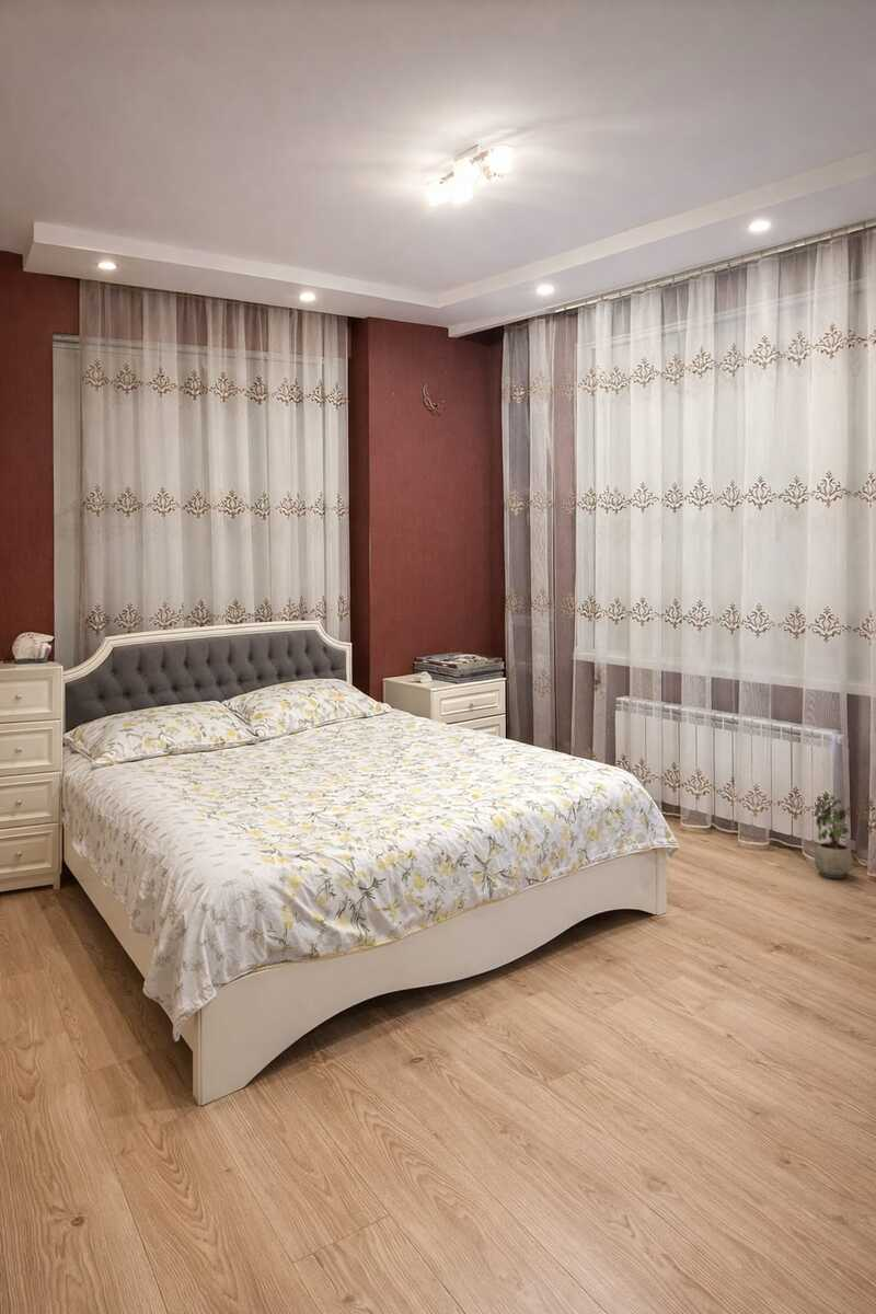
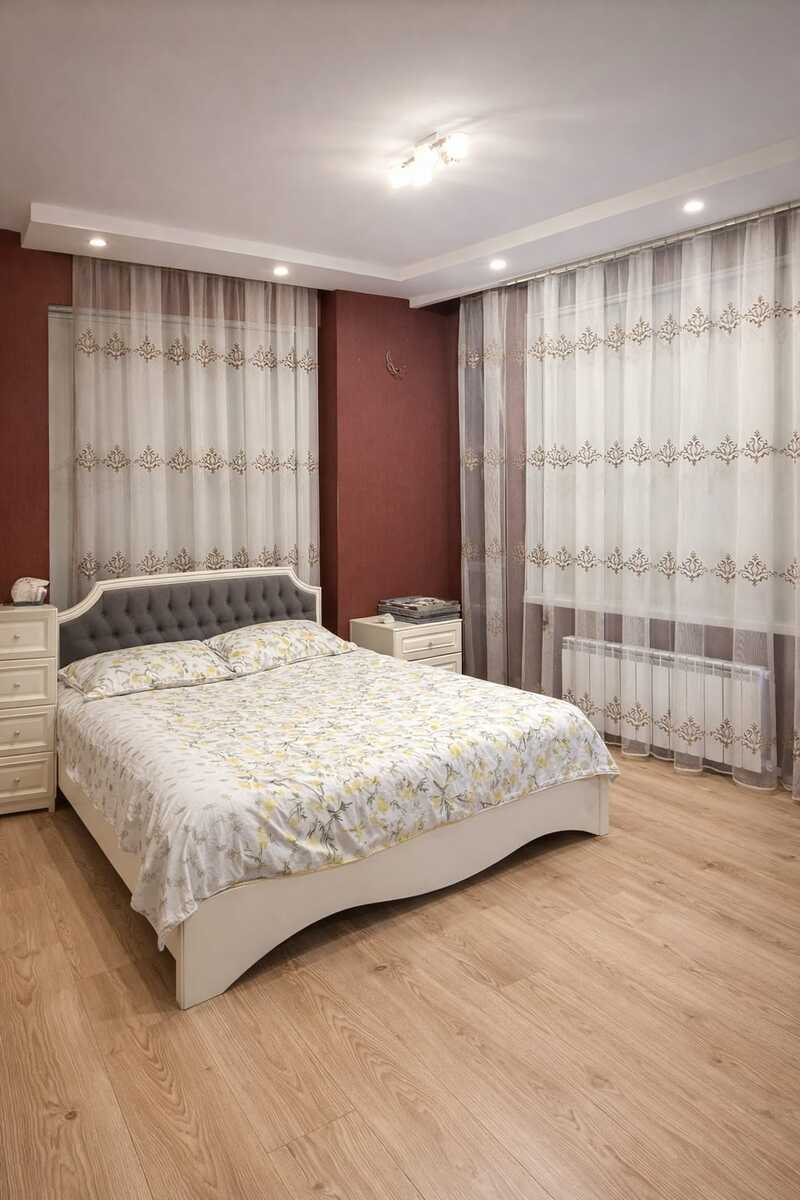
- potted plant [812,792,853,879]
